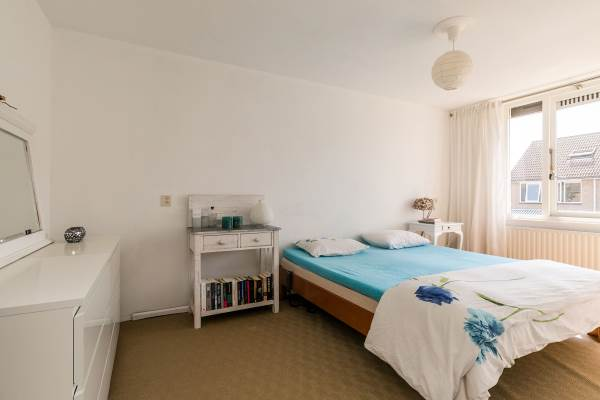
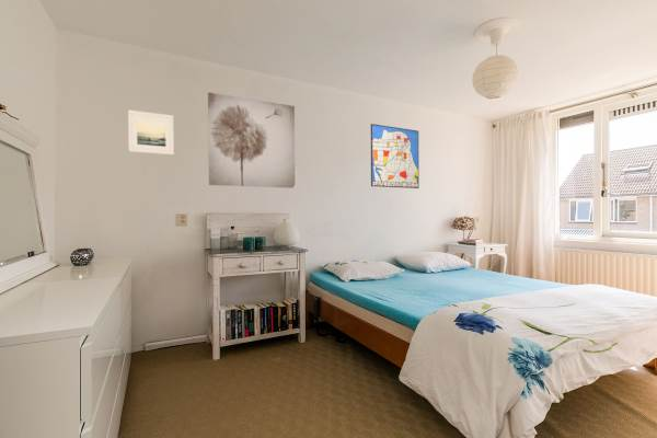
+ wall art [207,91,296,189]
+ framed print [127,110,175,155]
+ wall art [370,123,420,189]
